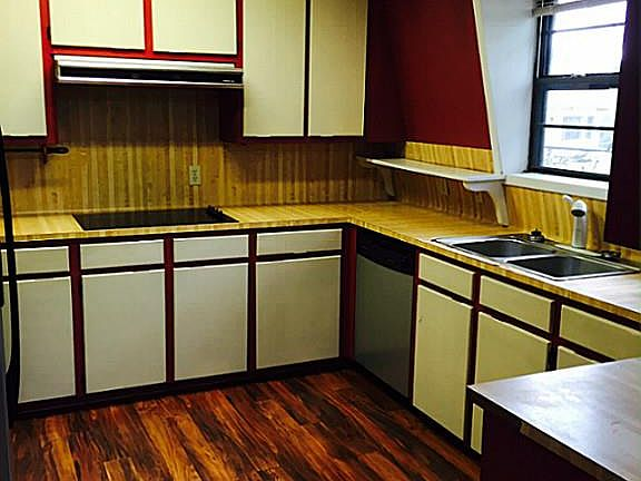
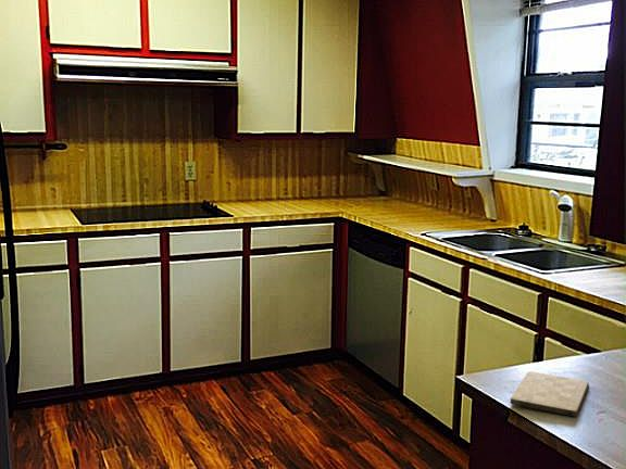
+ cutting board [510,370,590,418]
